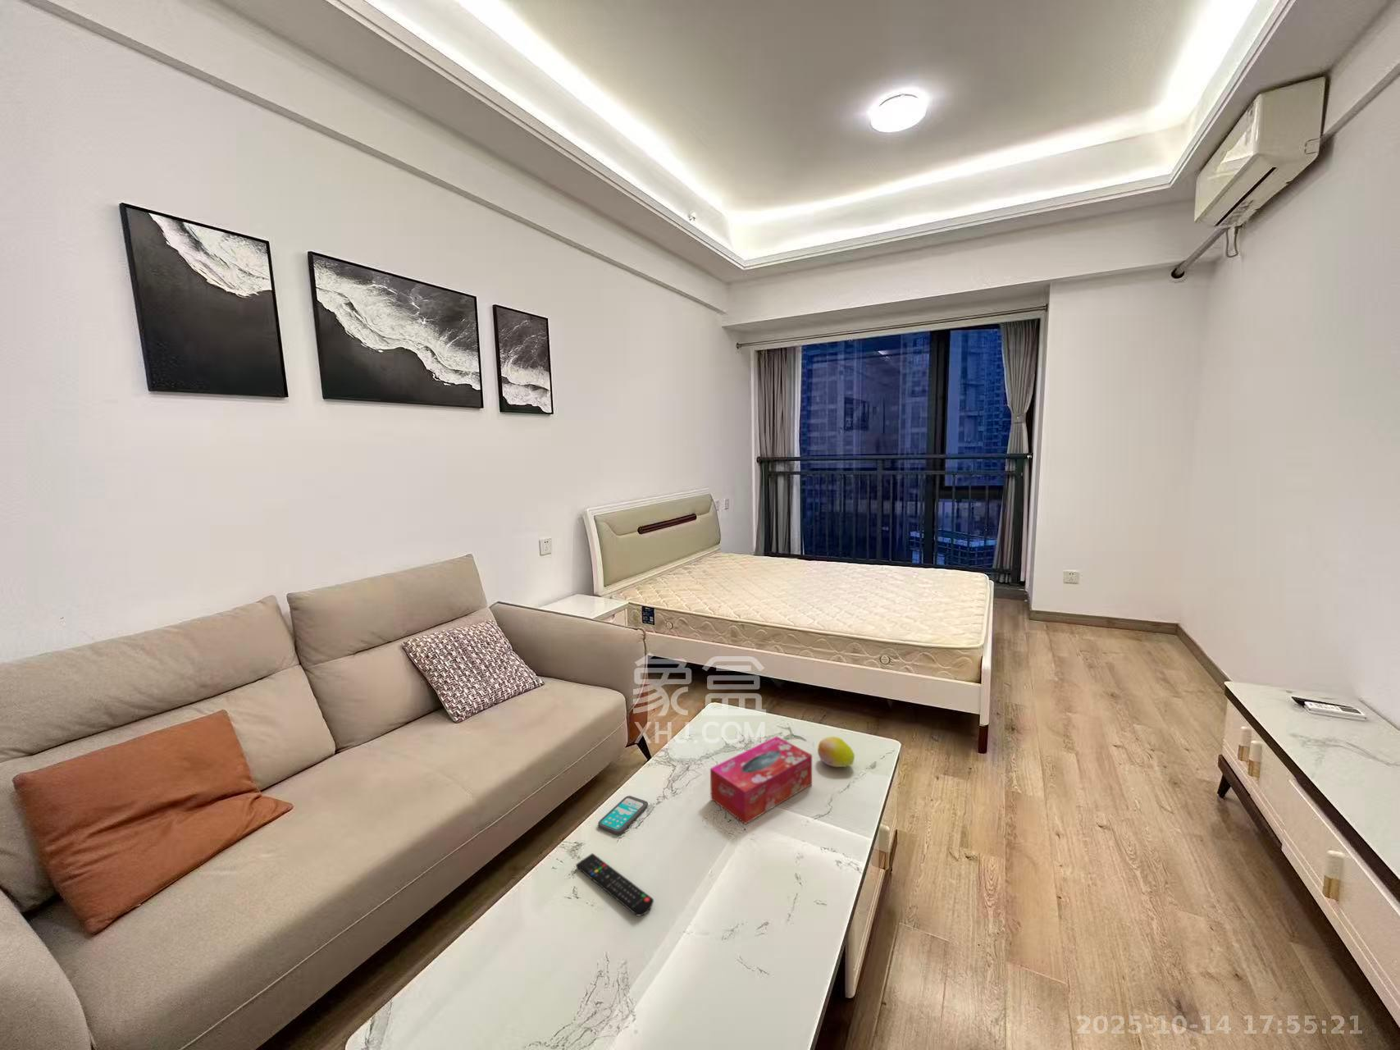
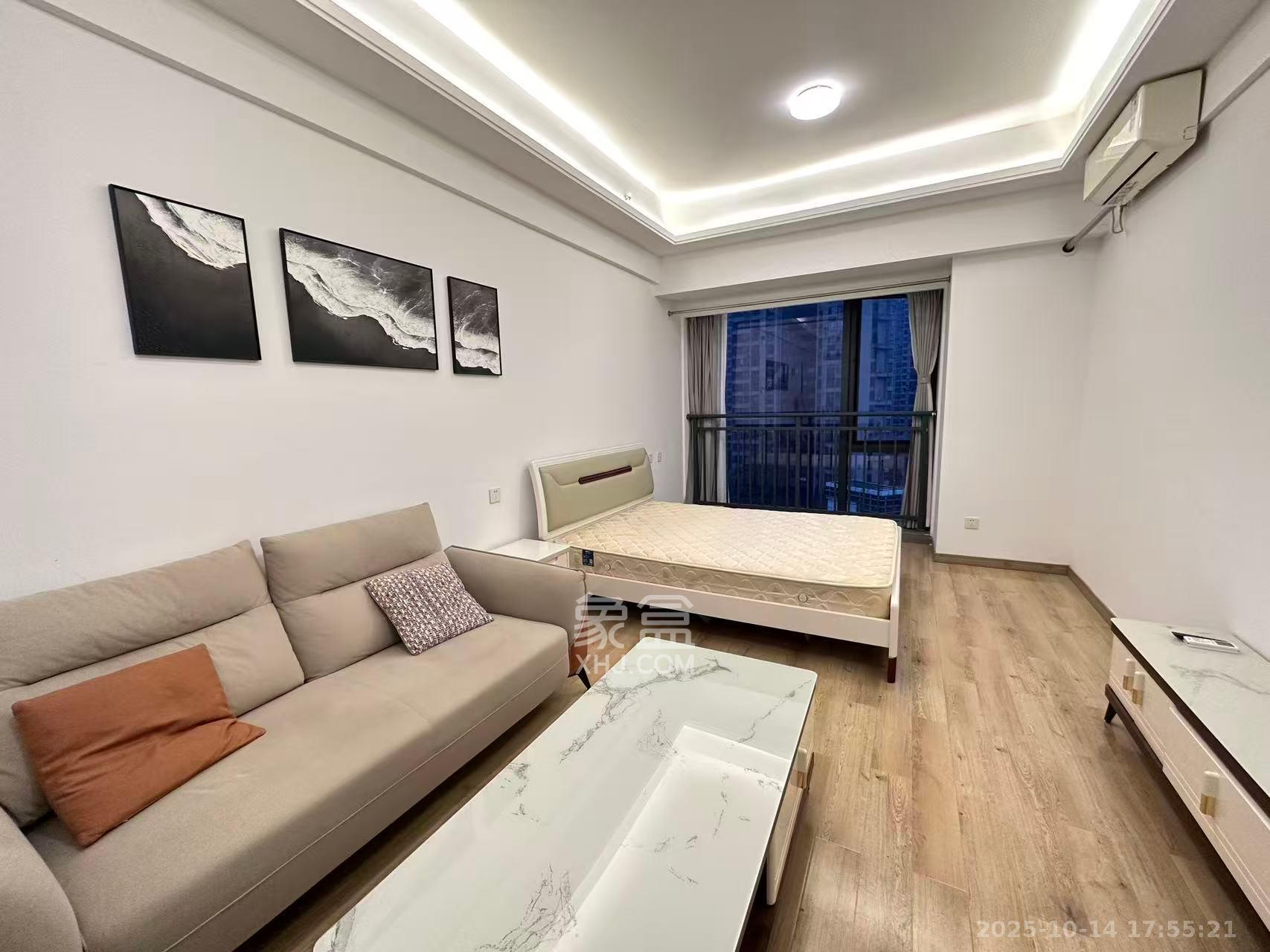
- smartphone [597,795,649,835]
- remote control [575,853,655,918]
- fruit [817,736,855,768]
- tissue box [710,736,812,825]
